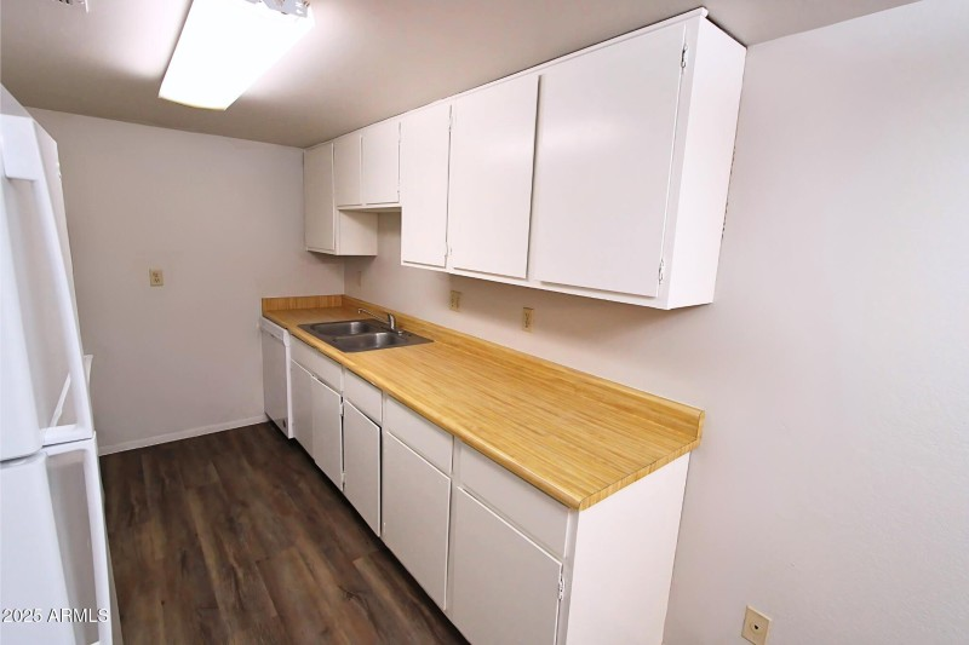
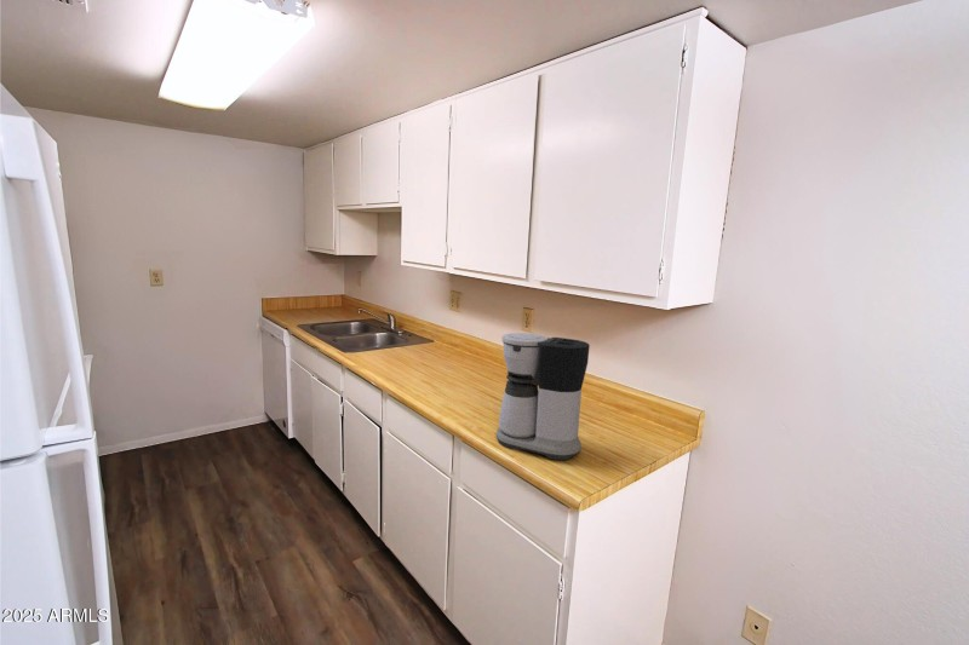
+ coffee maker [495,332,591,461]
